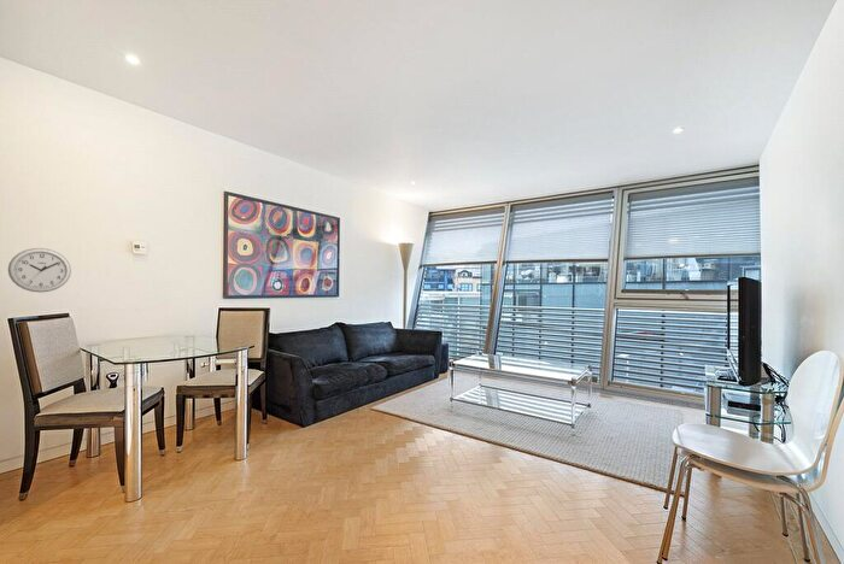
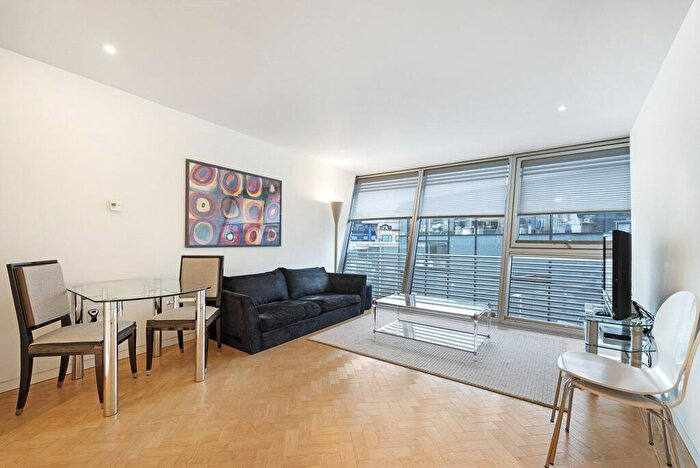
- wall clock [7,247,72,293]
